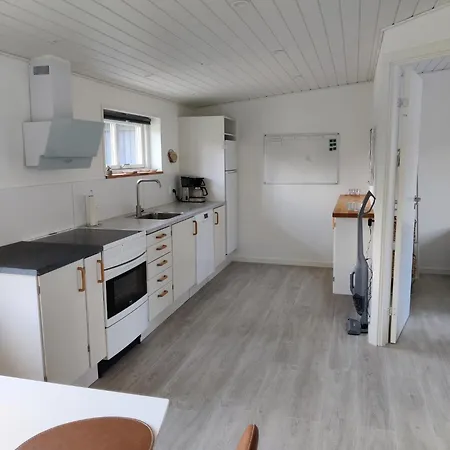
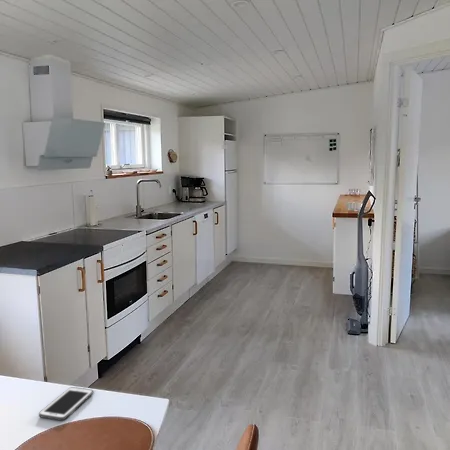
+ cell phone [38,386,94,421]
